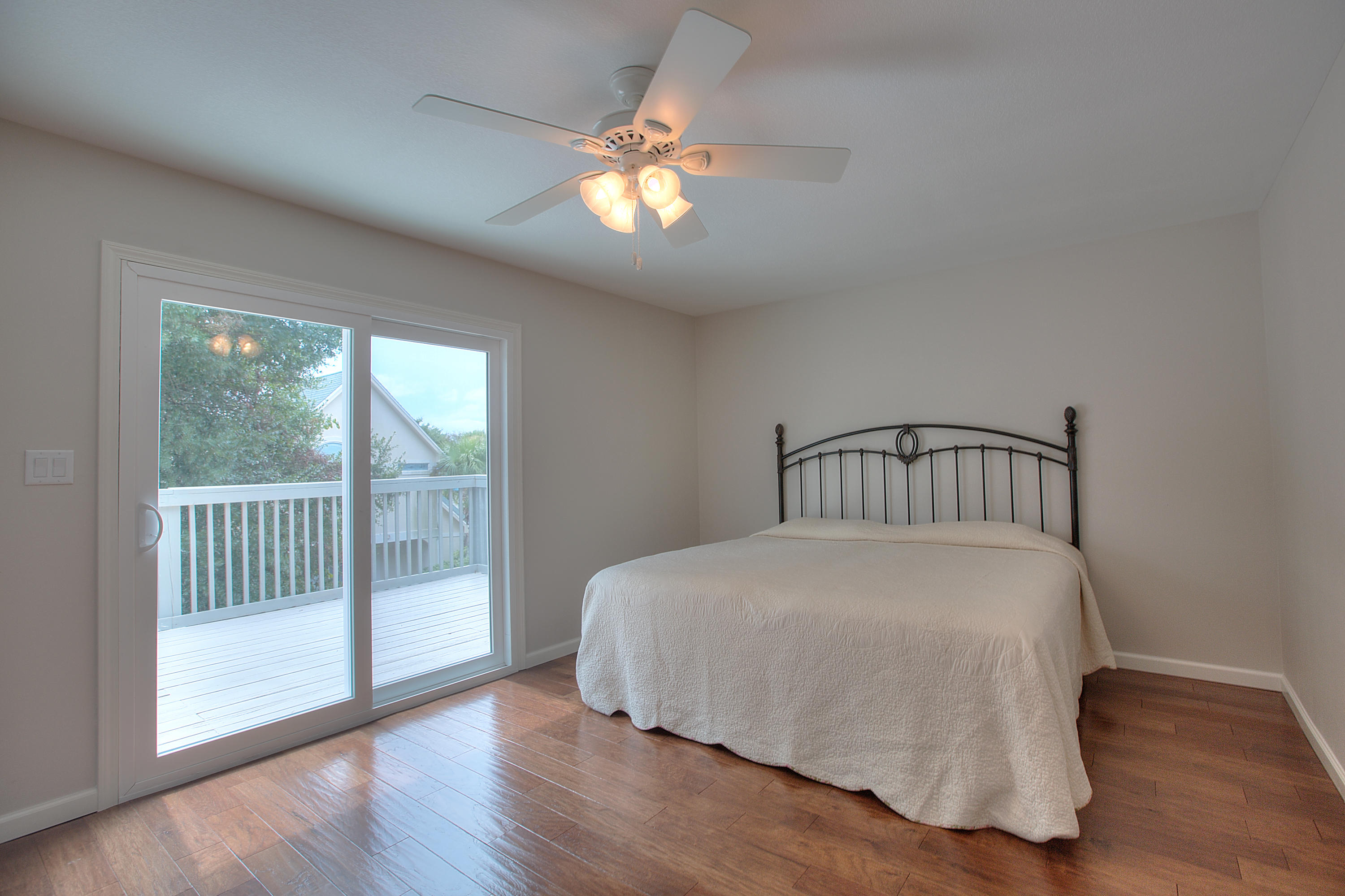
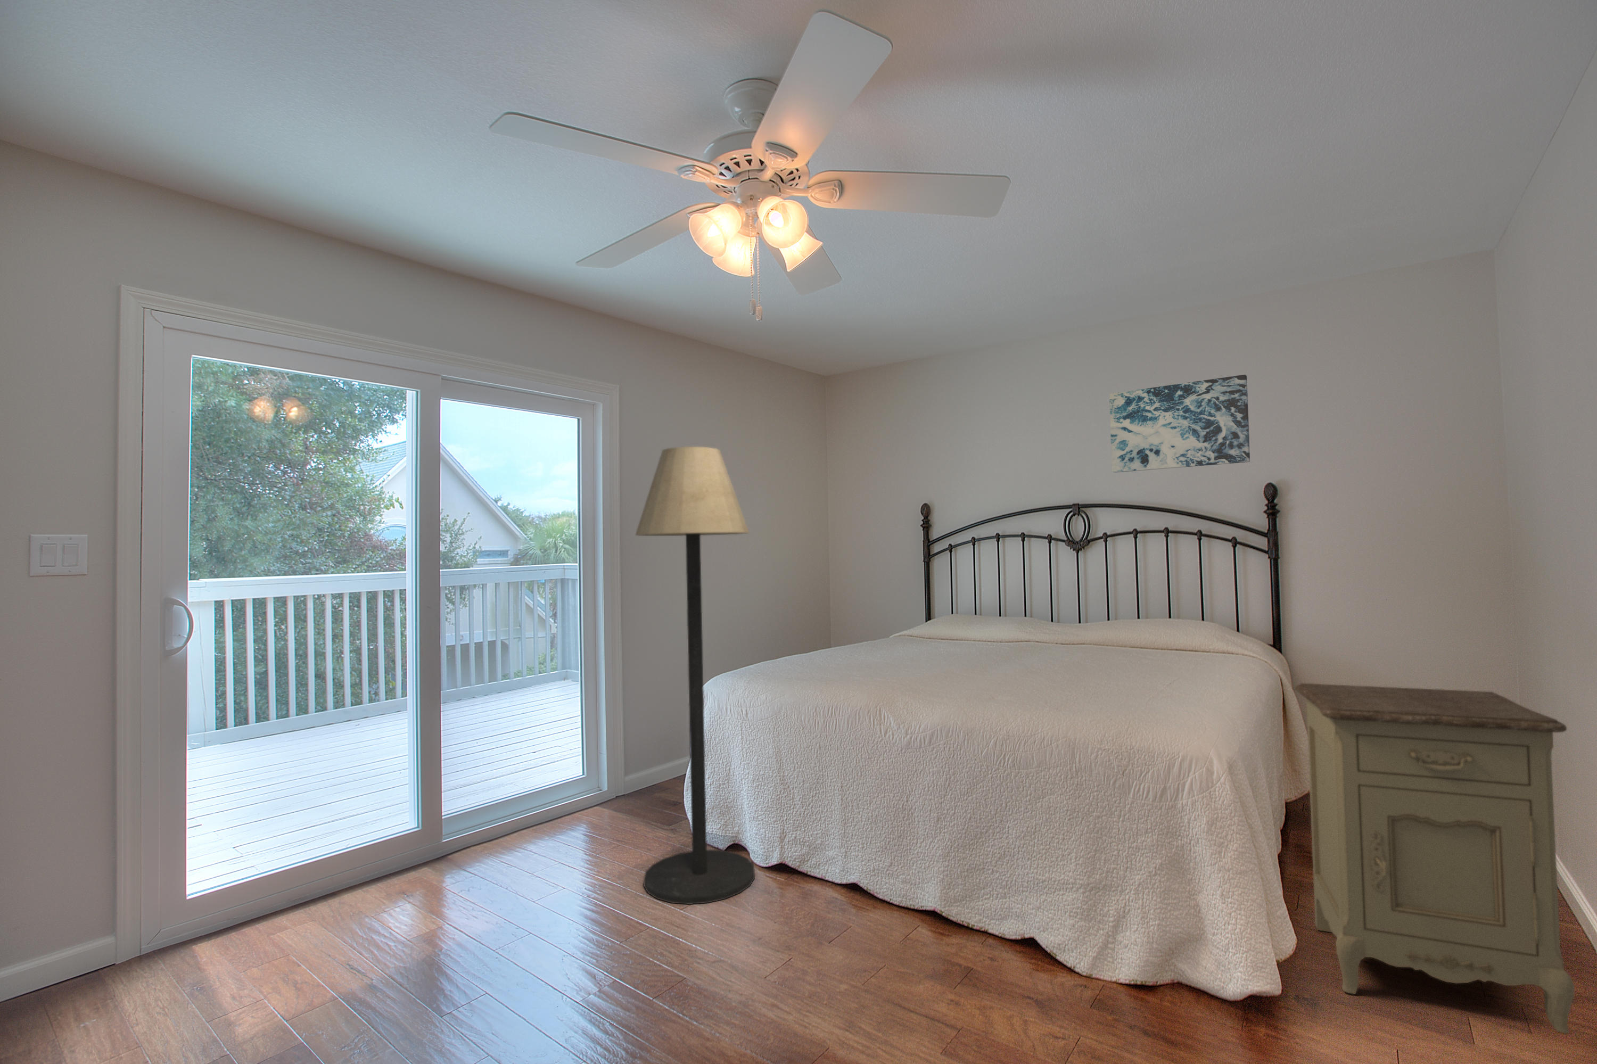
+ wall art [1109,374,1250,473]
+ floor lamp [634,446,755,905]
+ nightstand [1294,683,1576,1034]
